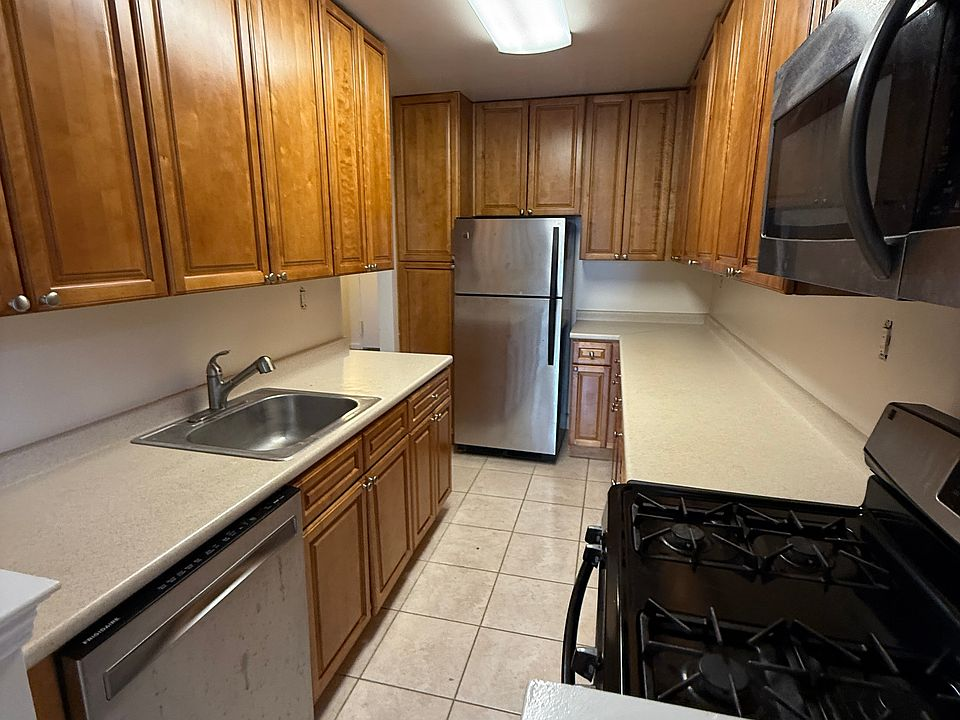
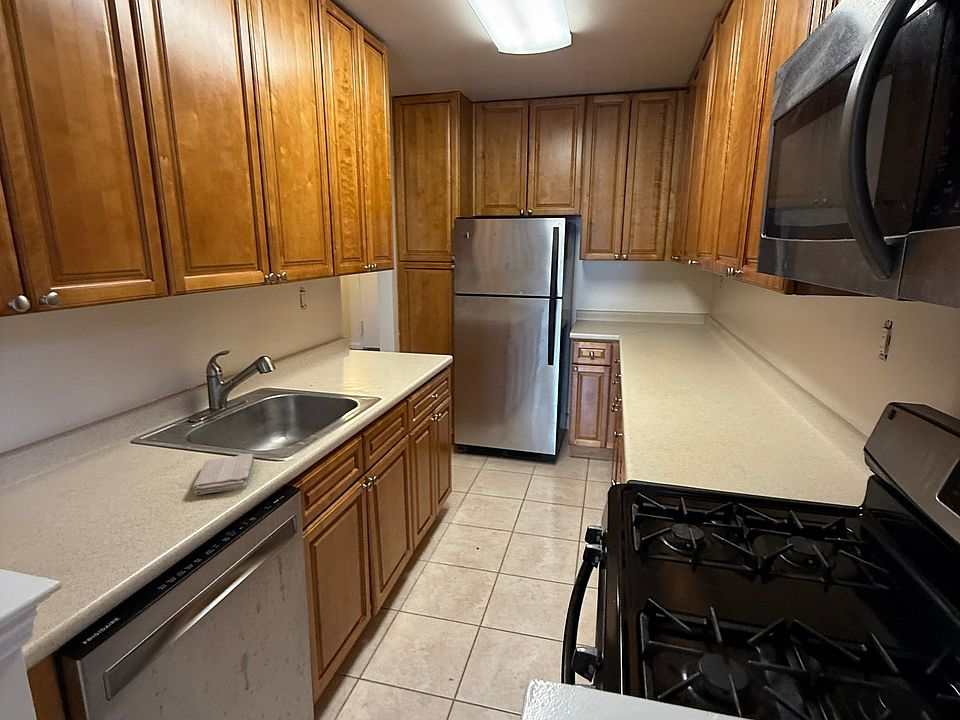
+ washcloth [192,453,255,496]
